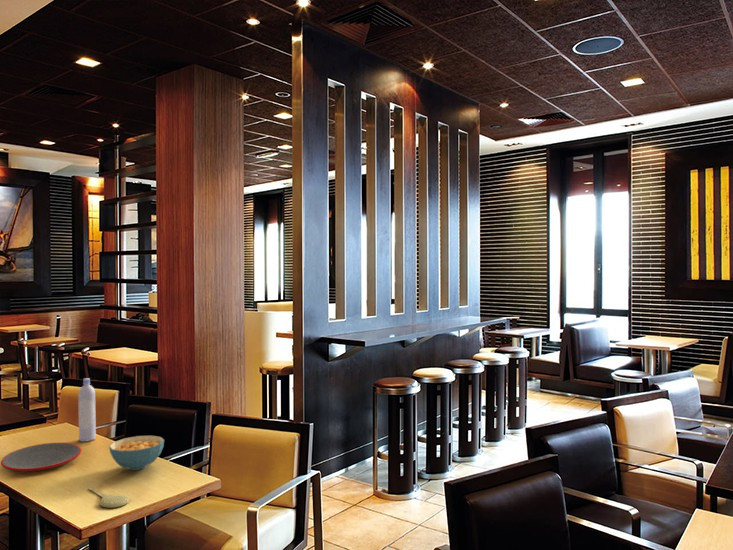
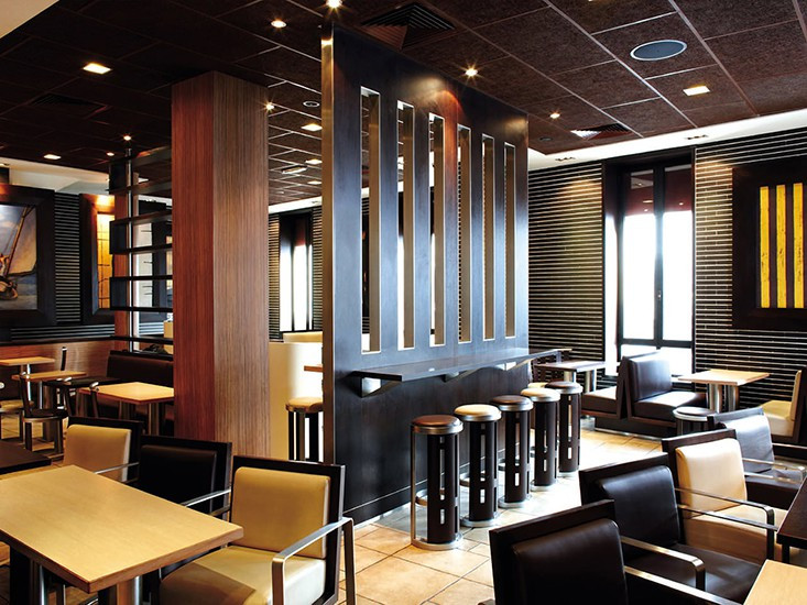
- spoon [87,485,130,509]
- bottle [77,377,97,442]
- cereal bowl [108,435,165,471]
- plate [0,442,82,472]
